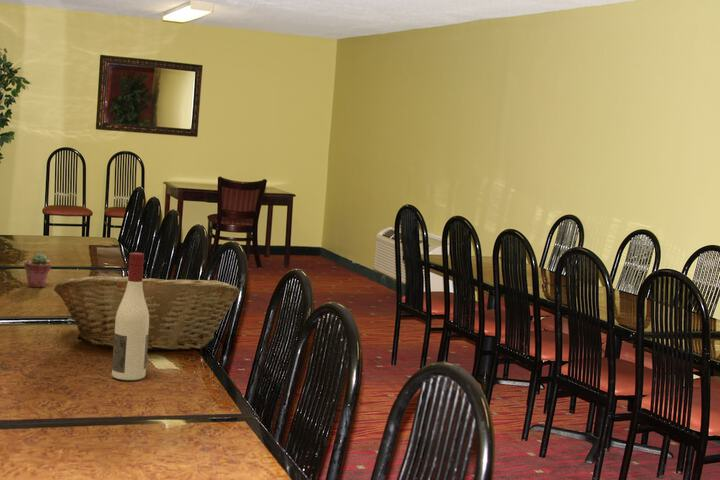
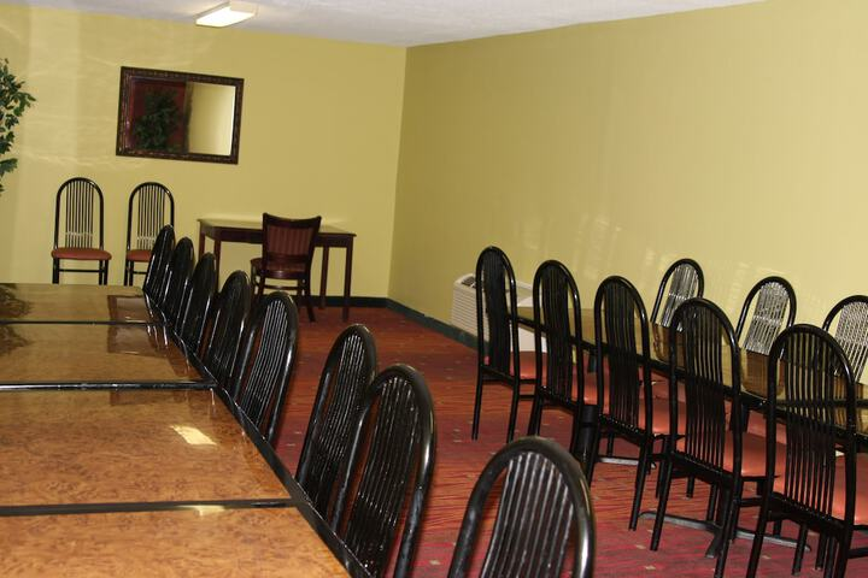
- alcohol [111,252,150,381]
- potted succulent [23,252,52,288]
- fruit basket [53,273,240,352]
